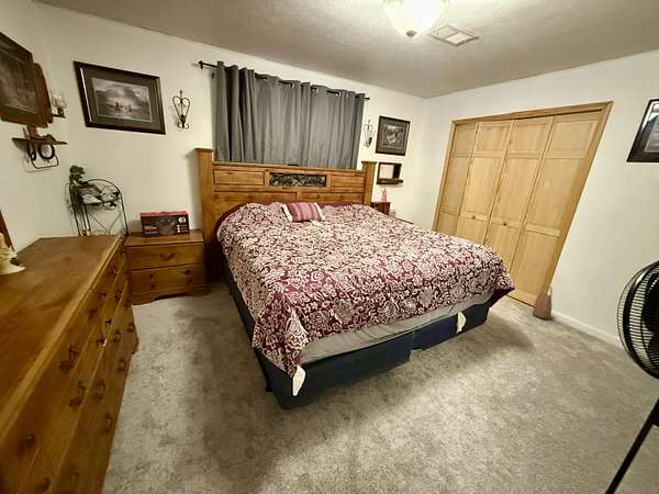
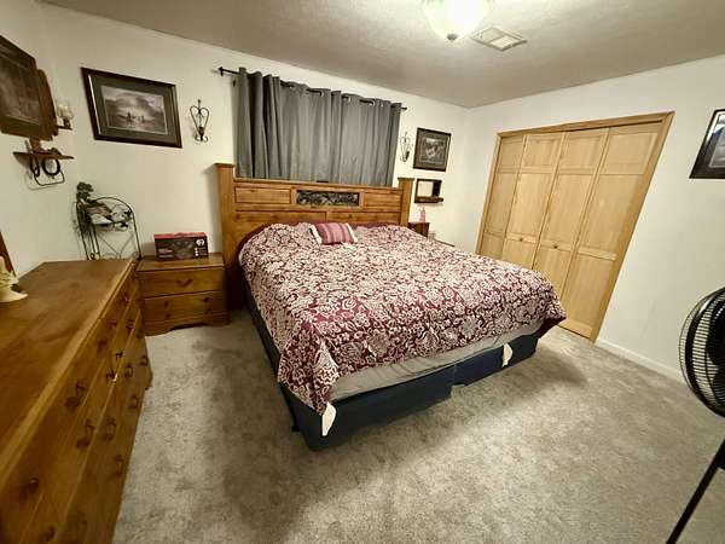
- basket [532,283,554,319]
